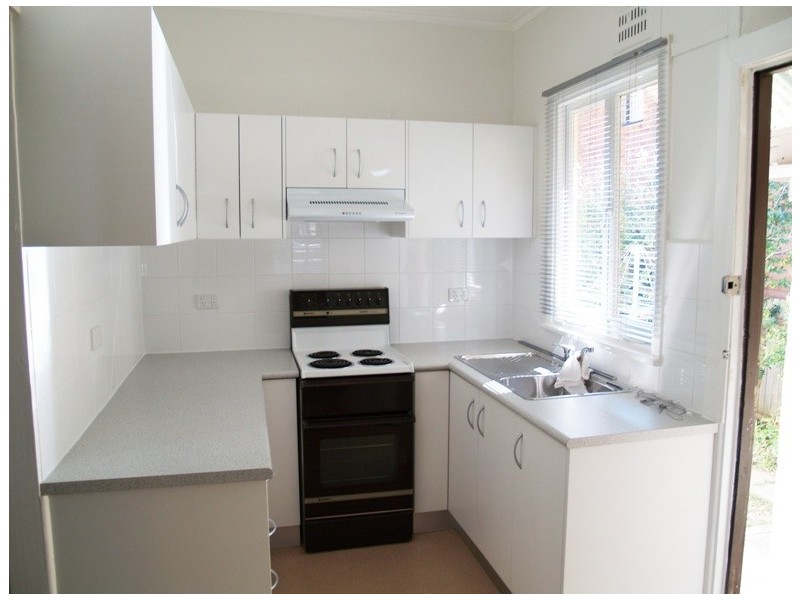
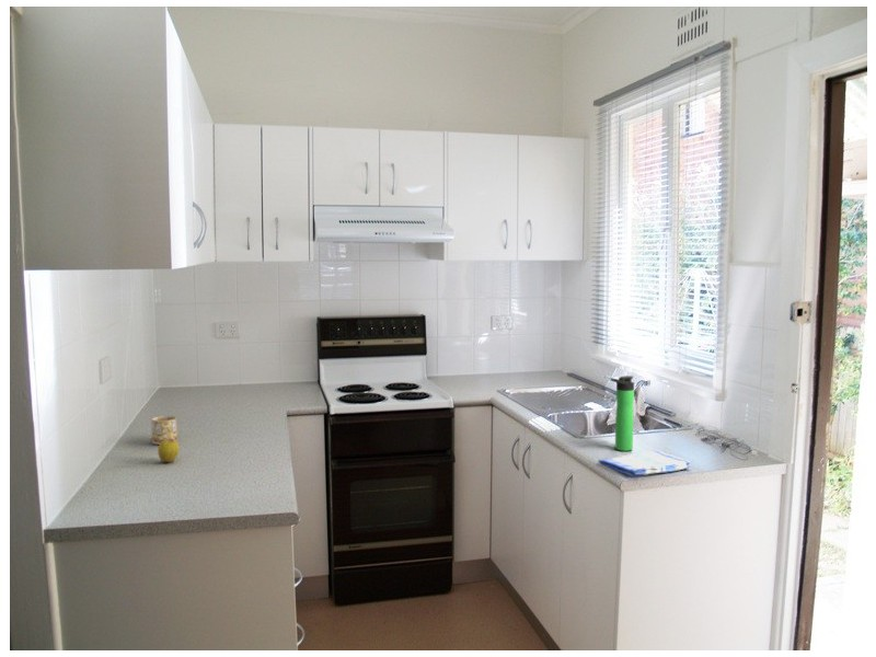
+ apple [157,439,180,463]
+ mug [150,415,178,446]
+ dish towel [597,449,692,479]
+ bottle [609,374,635,452]
